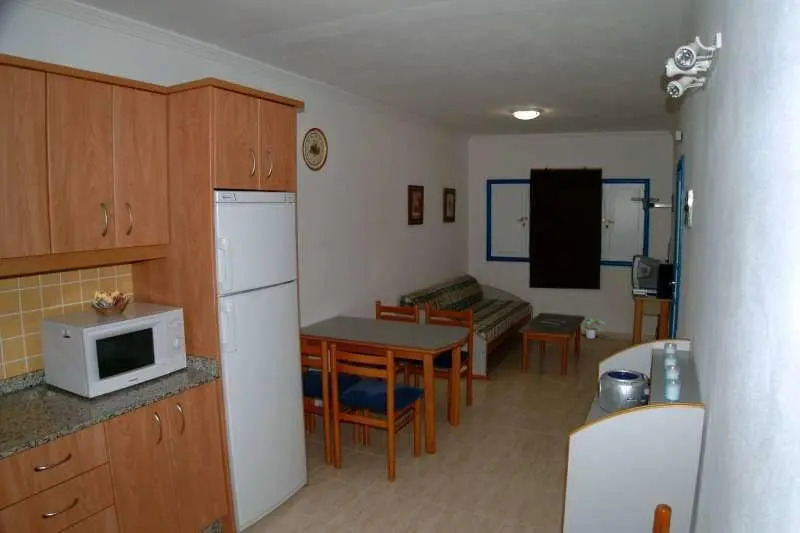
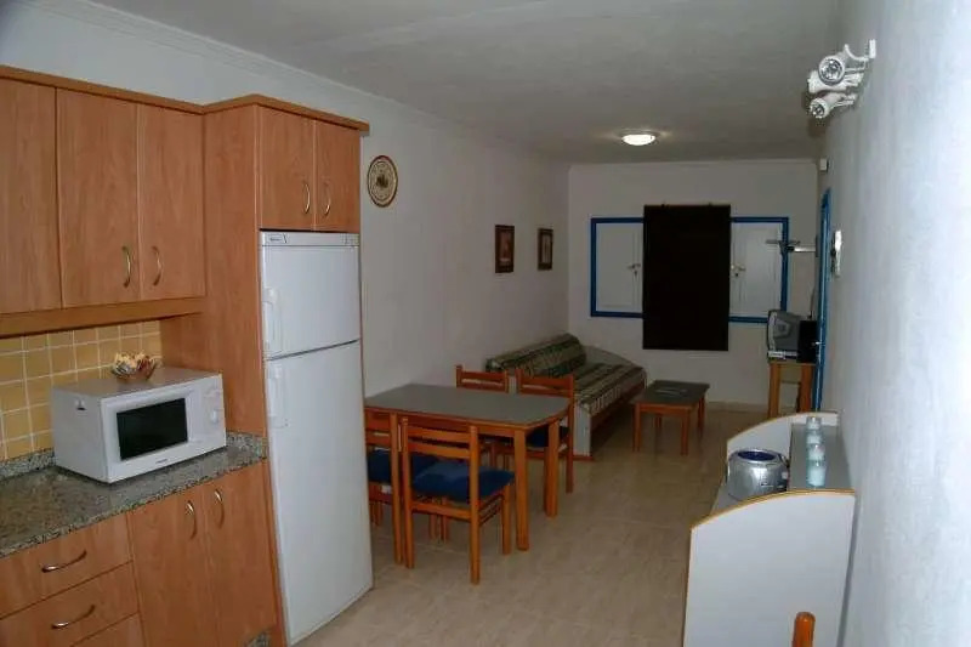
- potted plant [581,317,607,340]
